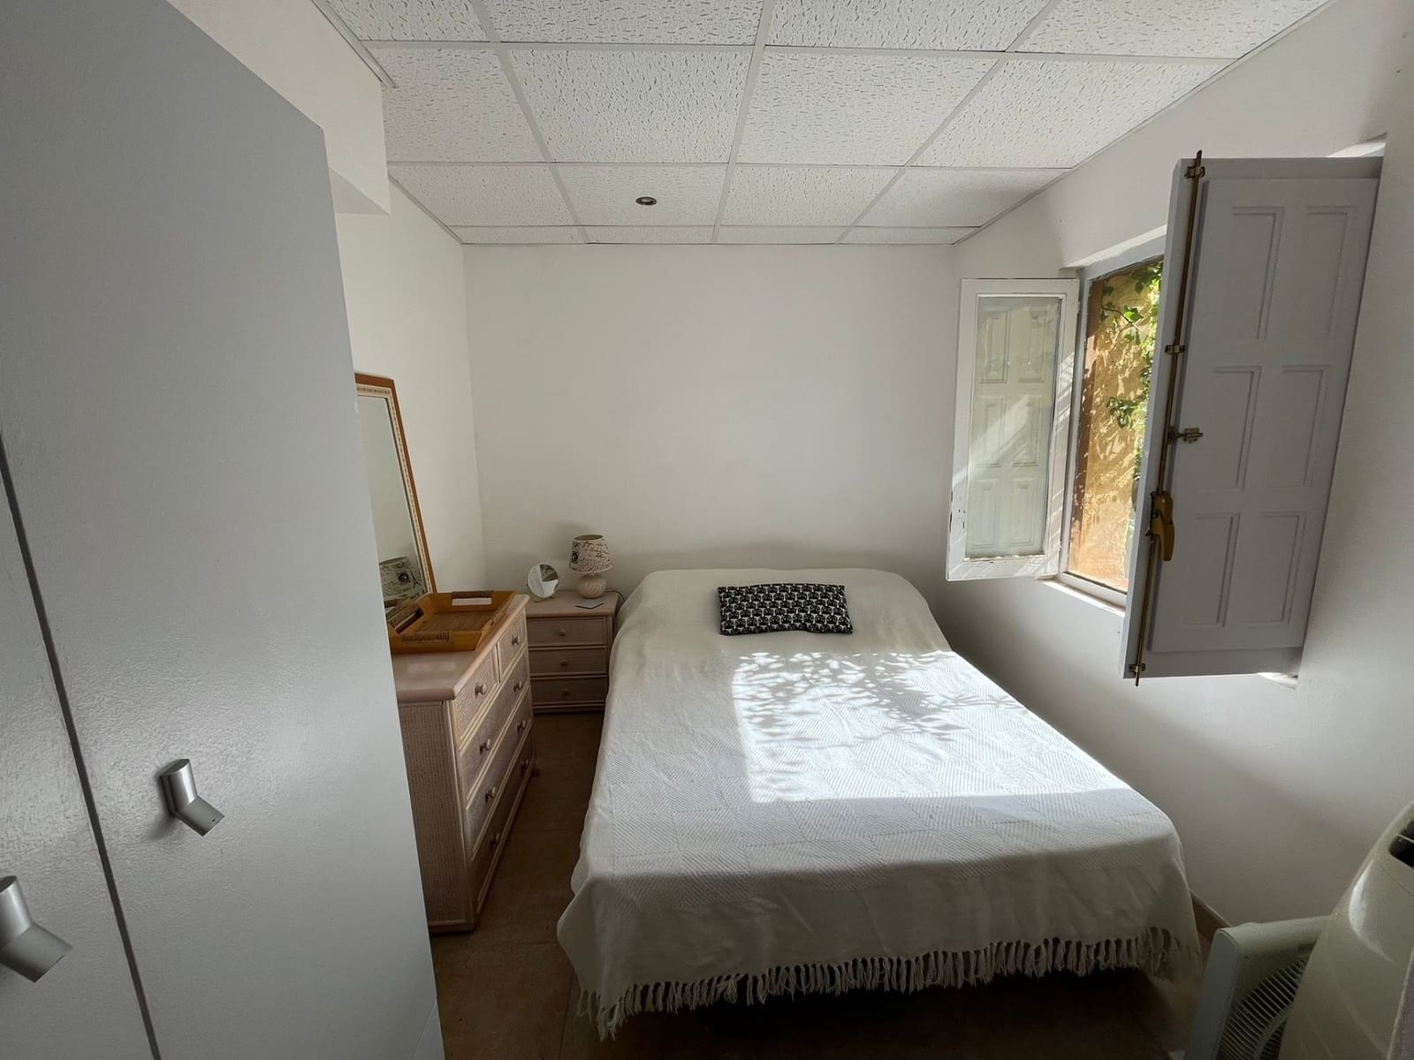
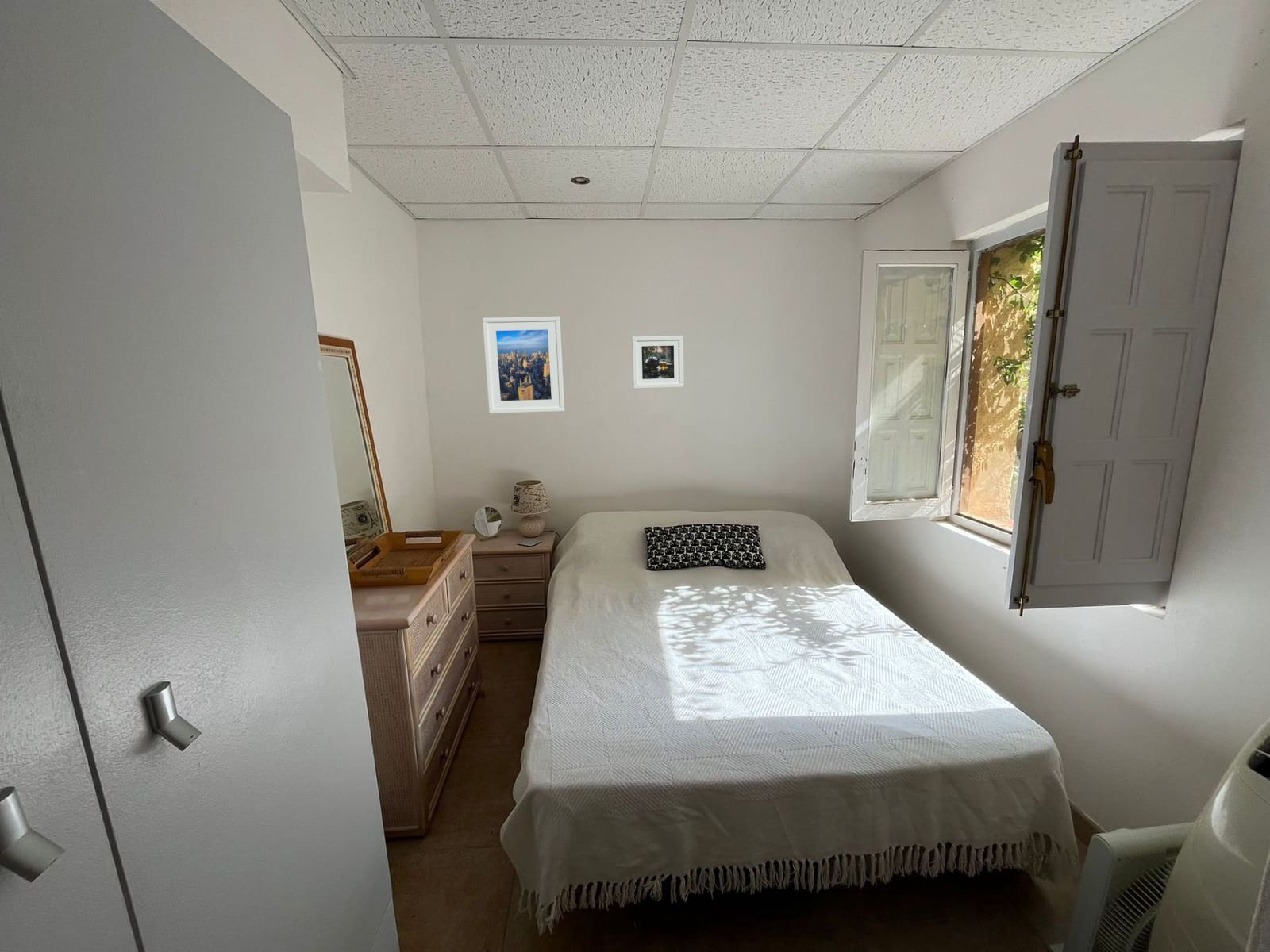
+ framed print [631,335,684,390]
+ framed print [482,316,565,414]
